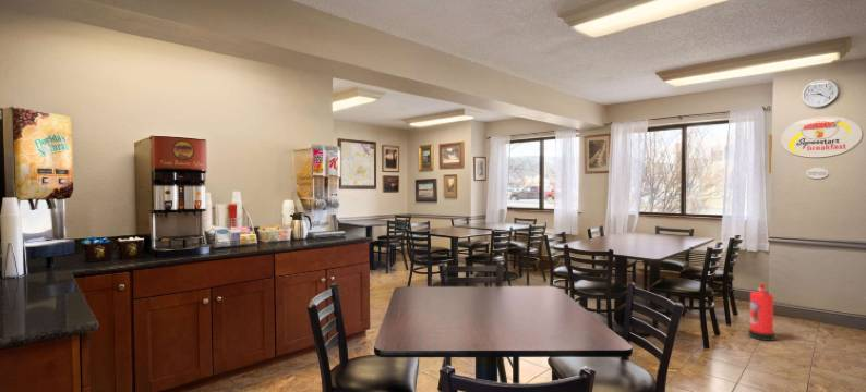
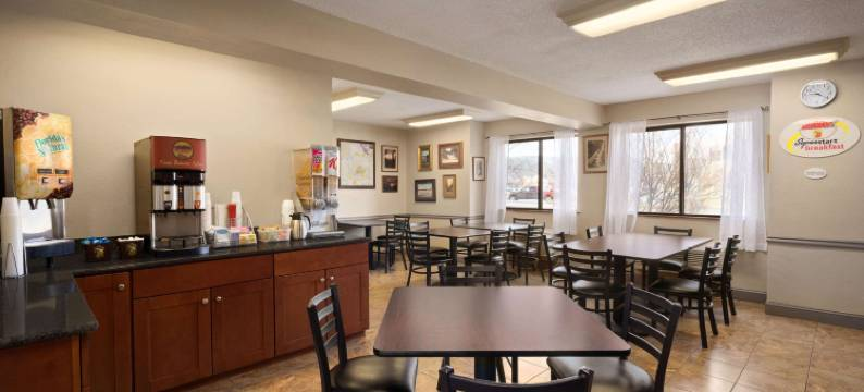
- fire extinguisher [748,283,775,342]
